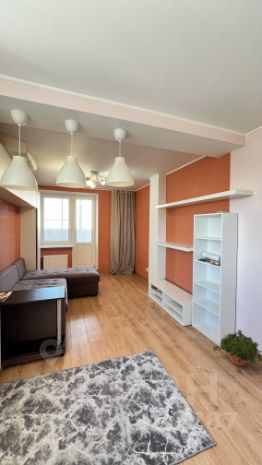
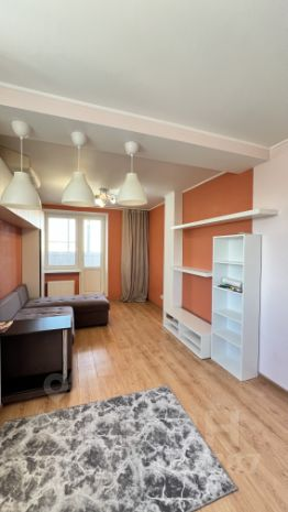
- potted plant [212,329,262,373]
